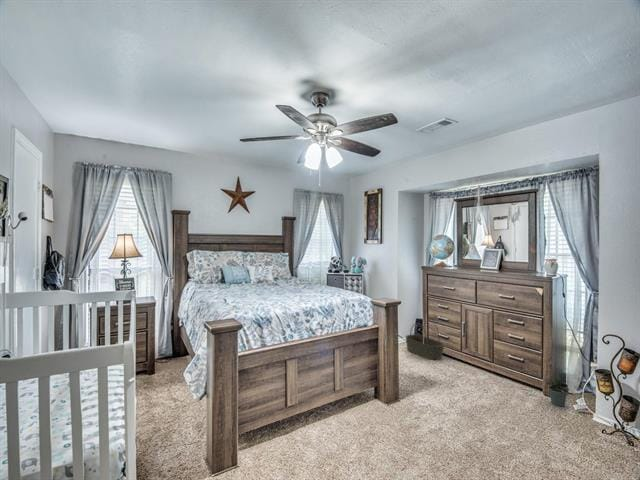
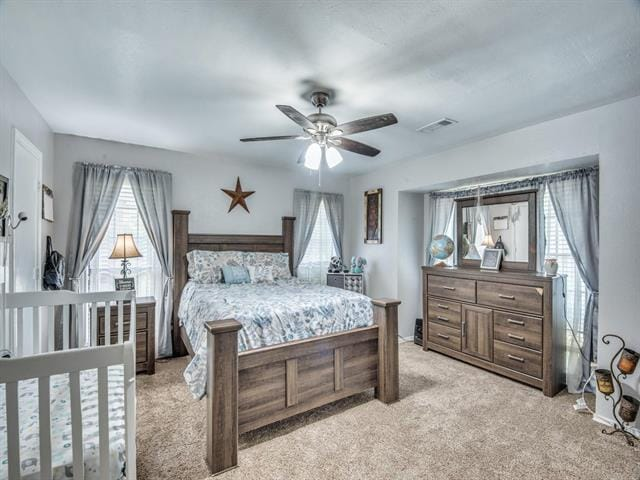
- potted plant [545,376,570,408]
- basket [405,320,445,361]
